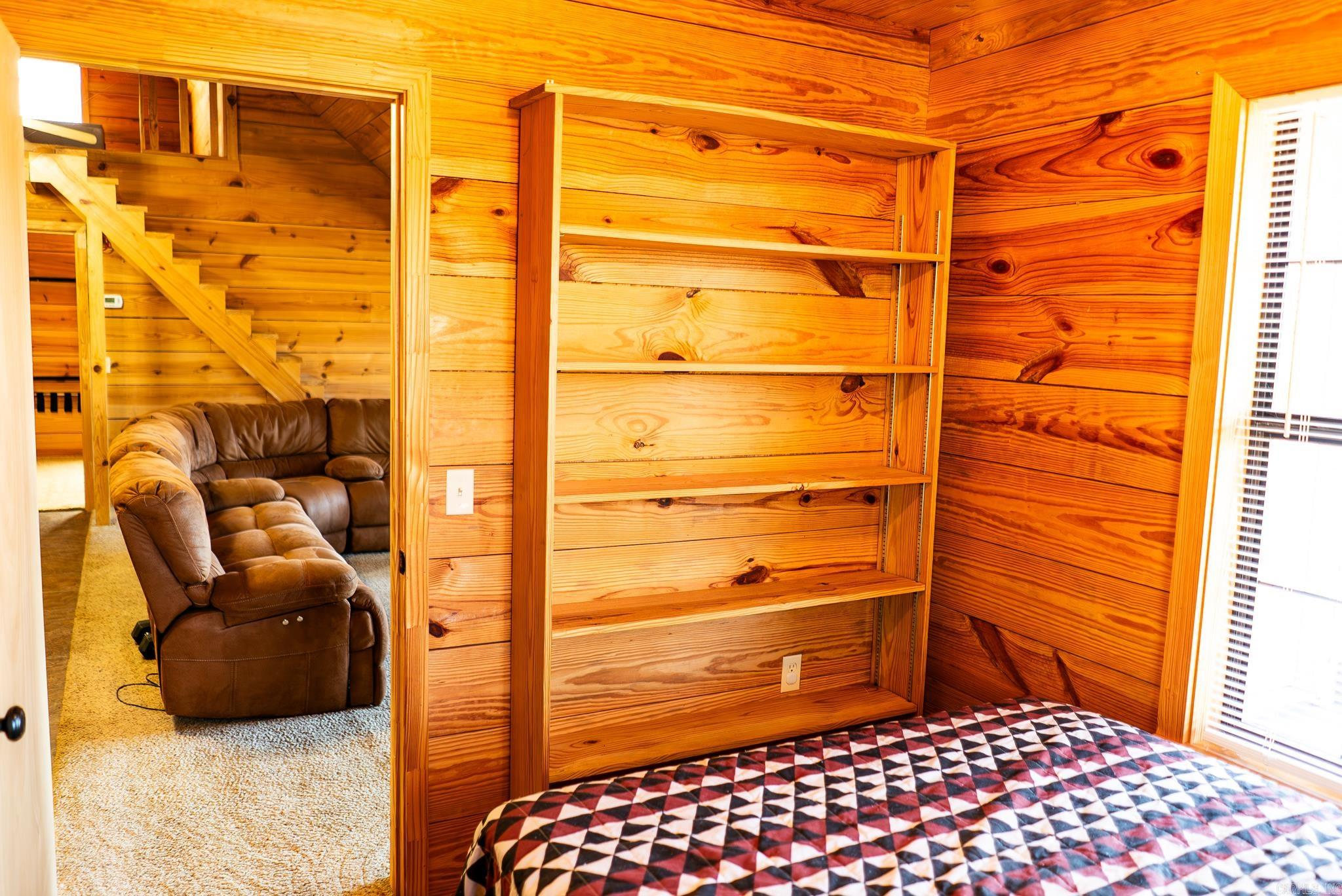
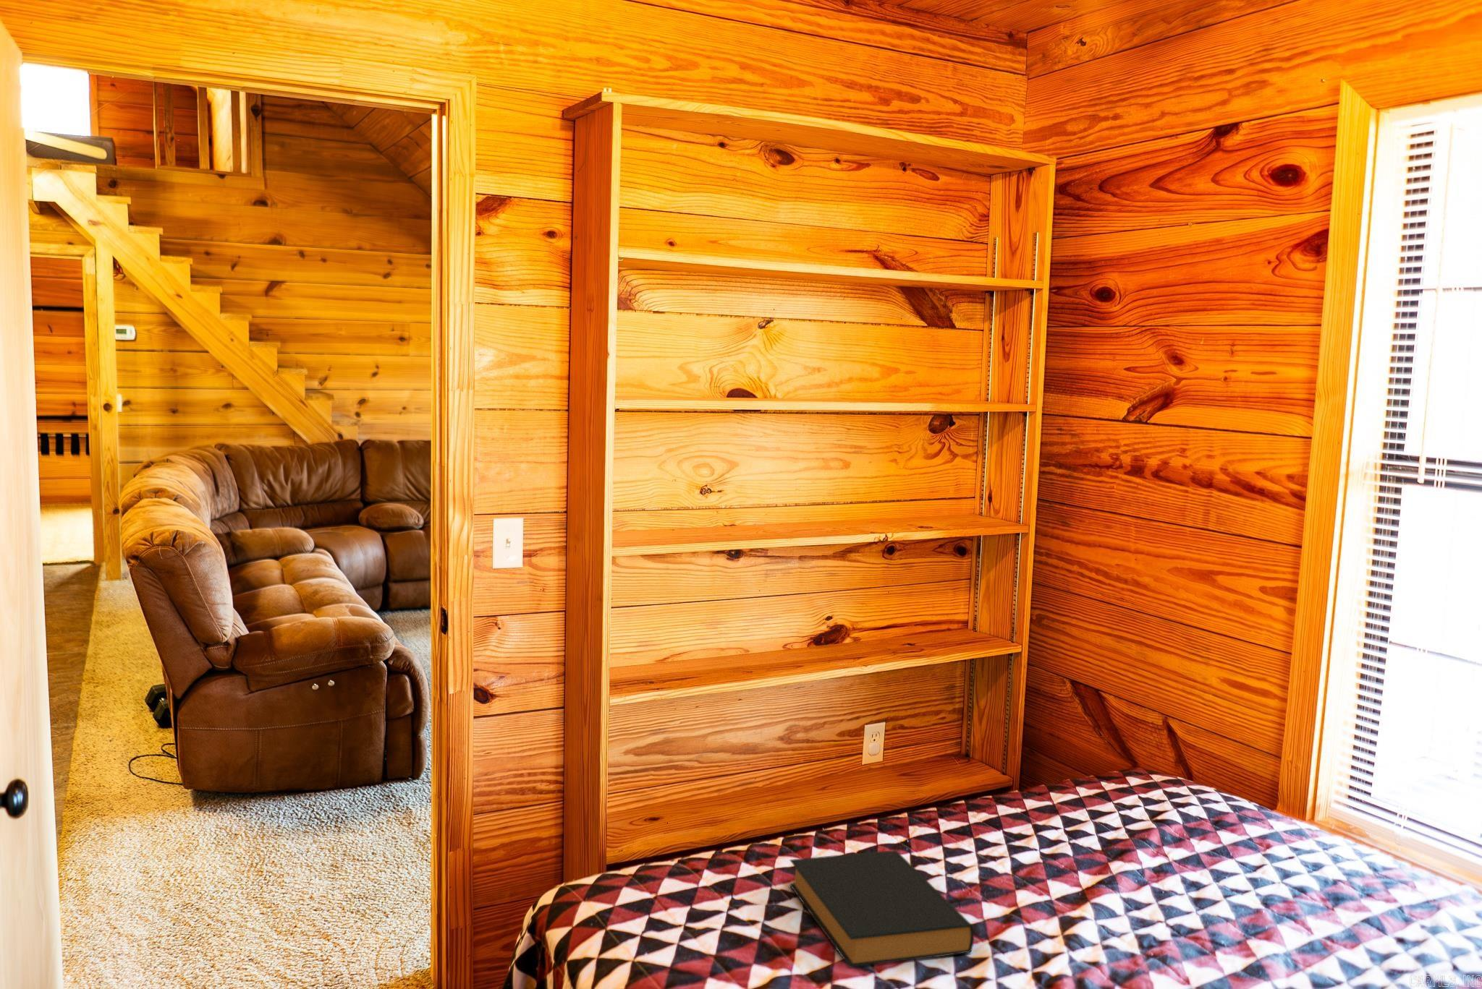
+ hardback book [788,850,975,968]
